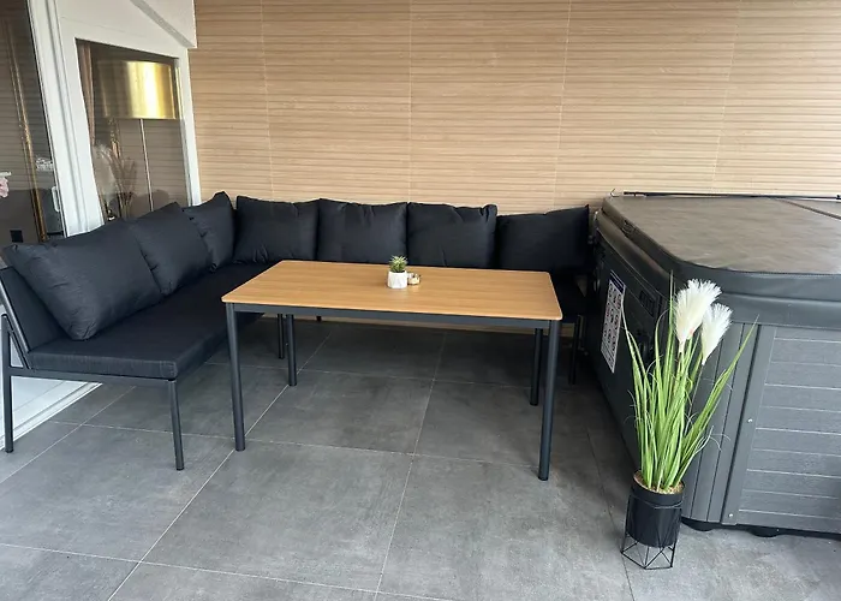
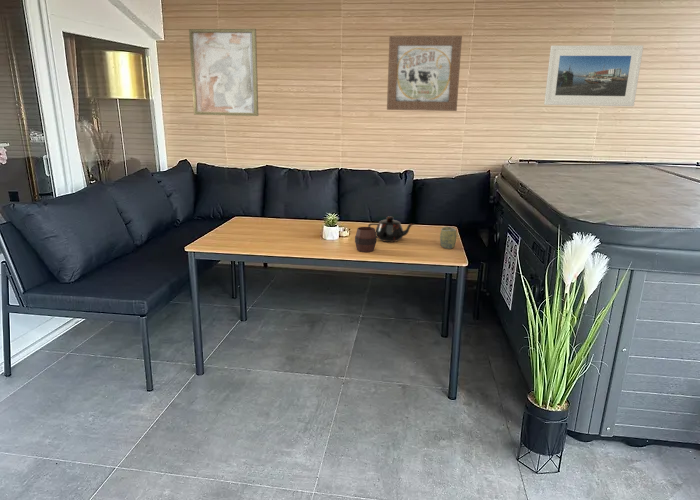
+ teapot [367,215,415,243]
+ cup [439,226,457,250]
+ wall art [386,35,463,112]
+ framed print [543,44,644,107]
+ wall art [188,28,259,117]
+ cup [354,226,378,253]
